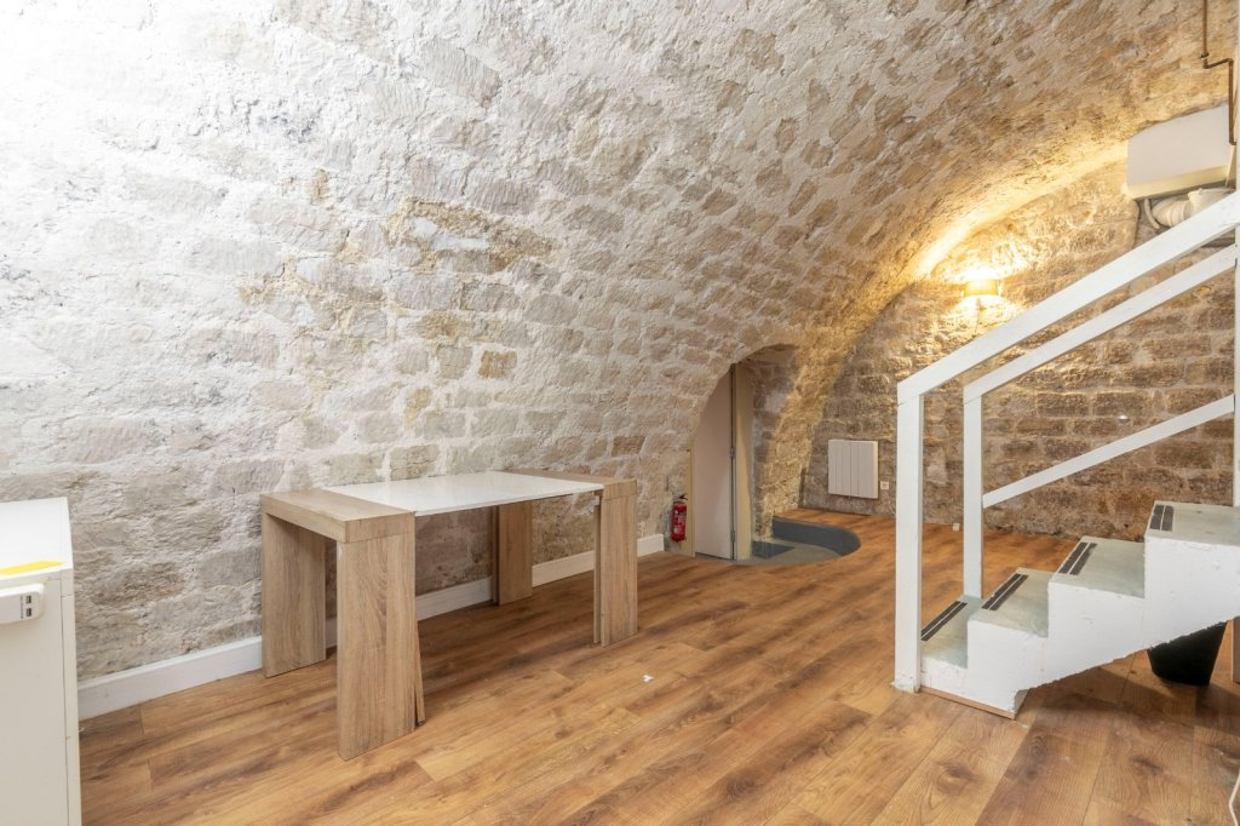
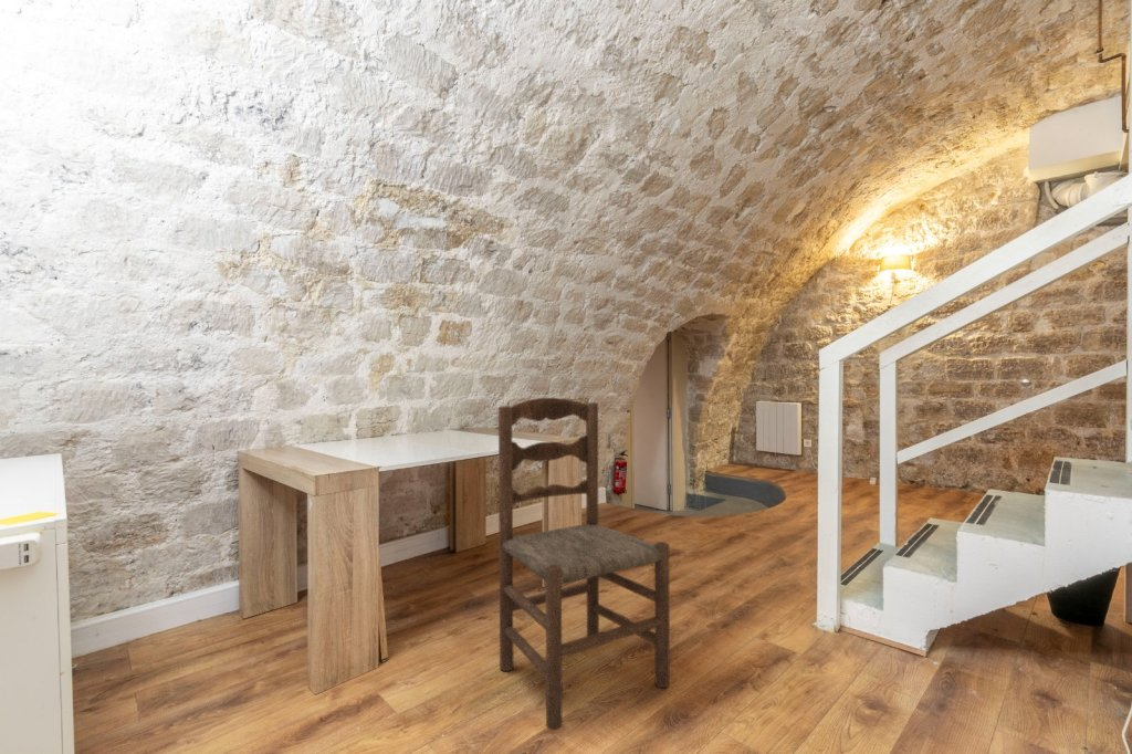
+ dining chair [497,397,671,731]
